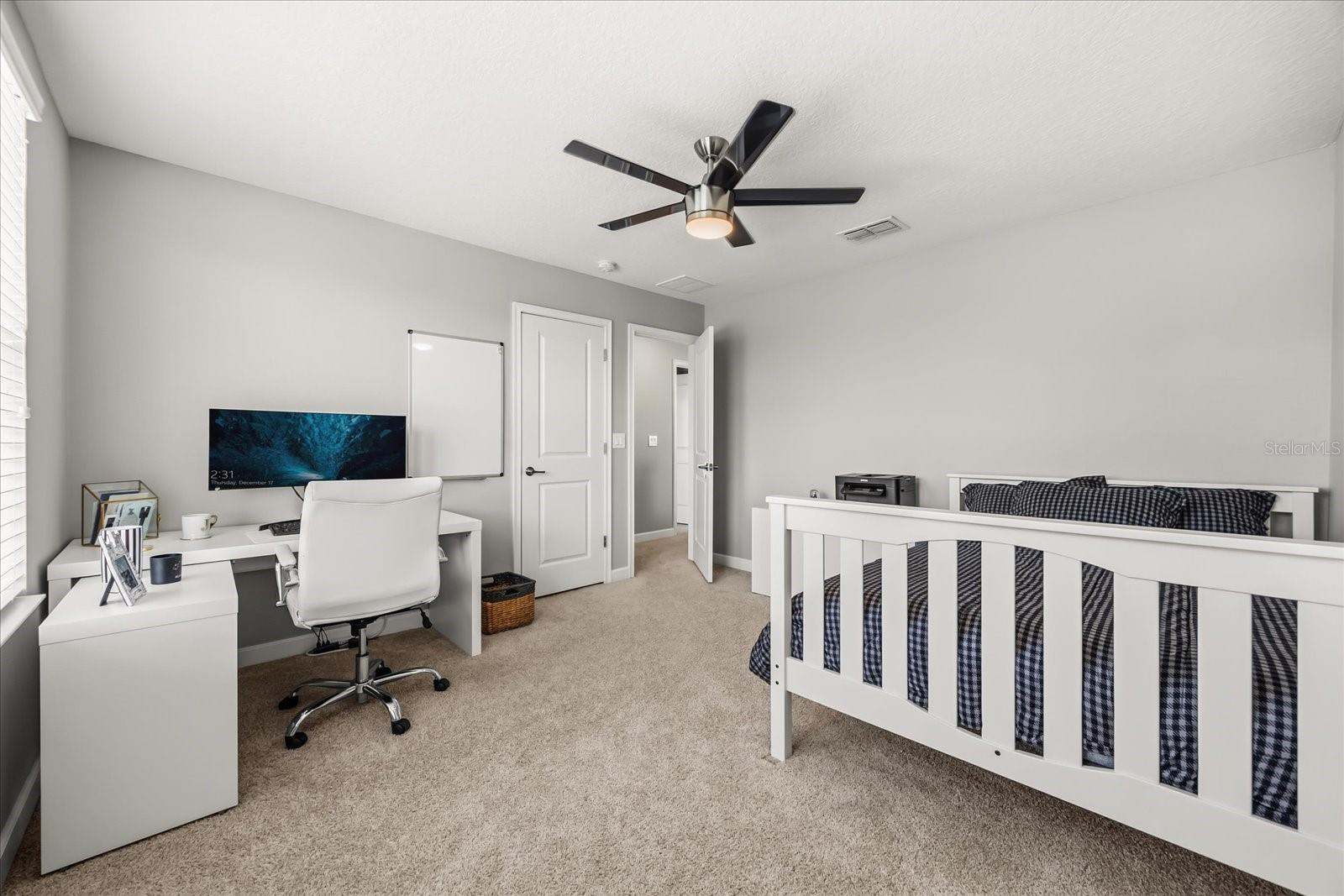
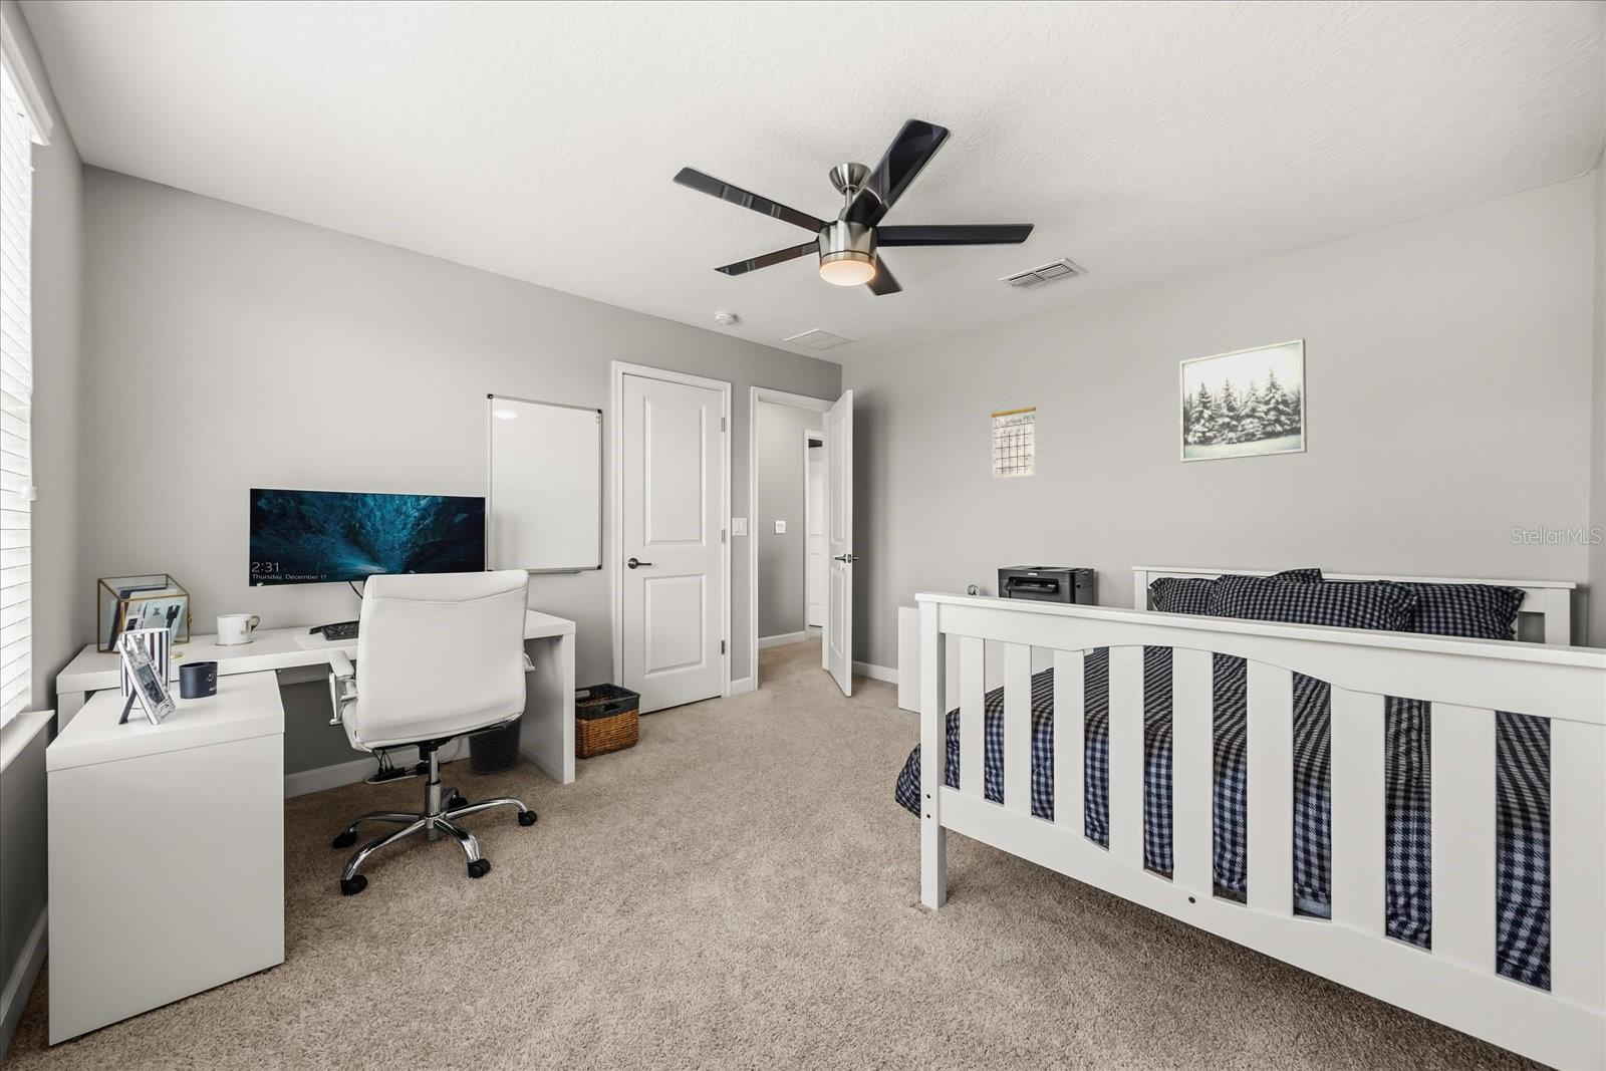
+ wastebasket [467,716,523,775]
+ wall art [1178,337,1308,464]
+ calendar [991,394,1037,479]
